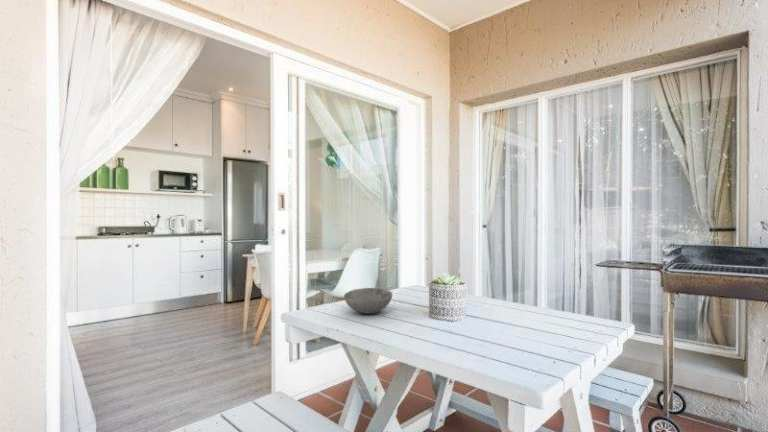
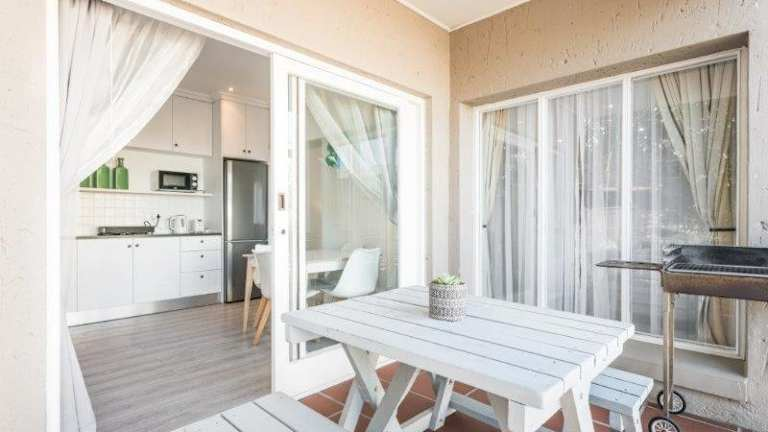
- bowl [343,287,393,315]
